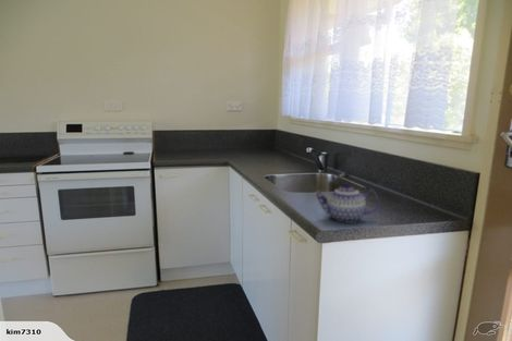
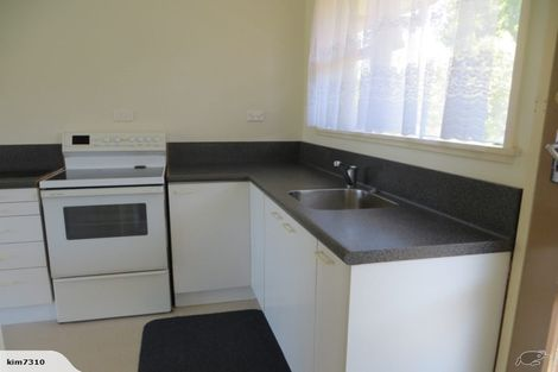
- teapot [315,182,380,224]
